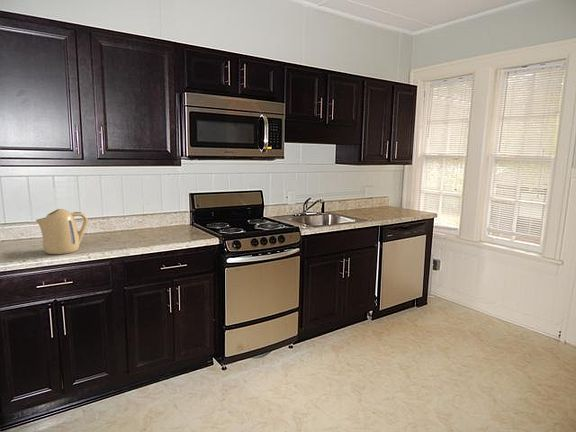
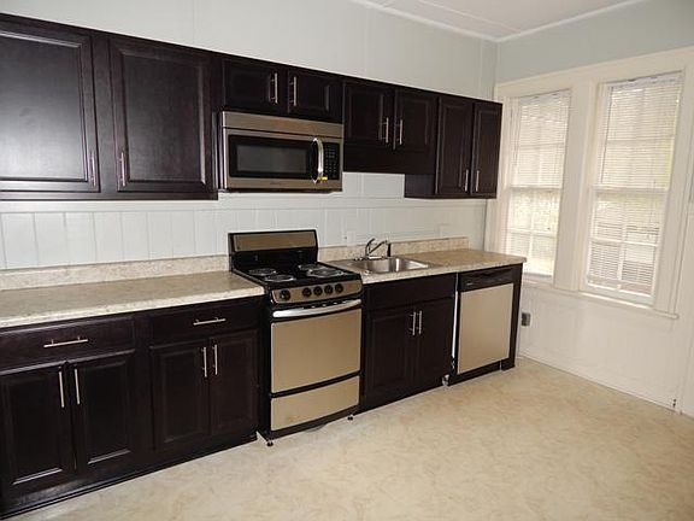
- kettle [35,208,89,255]
